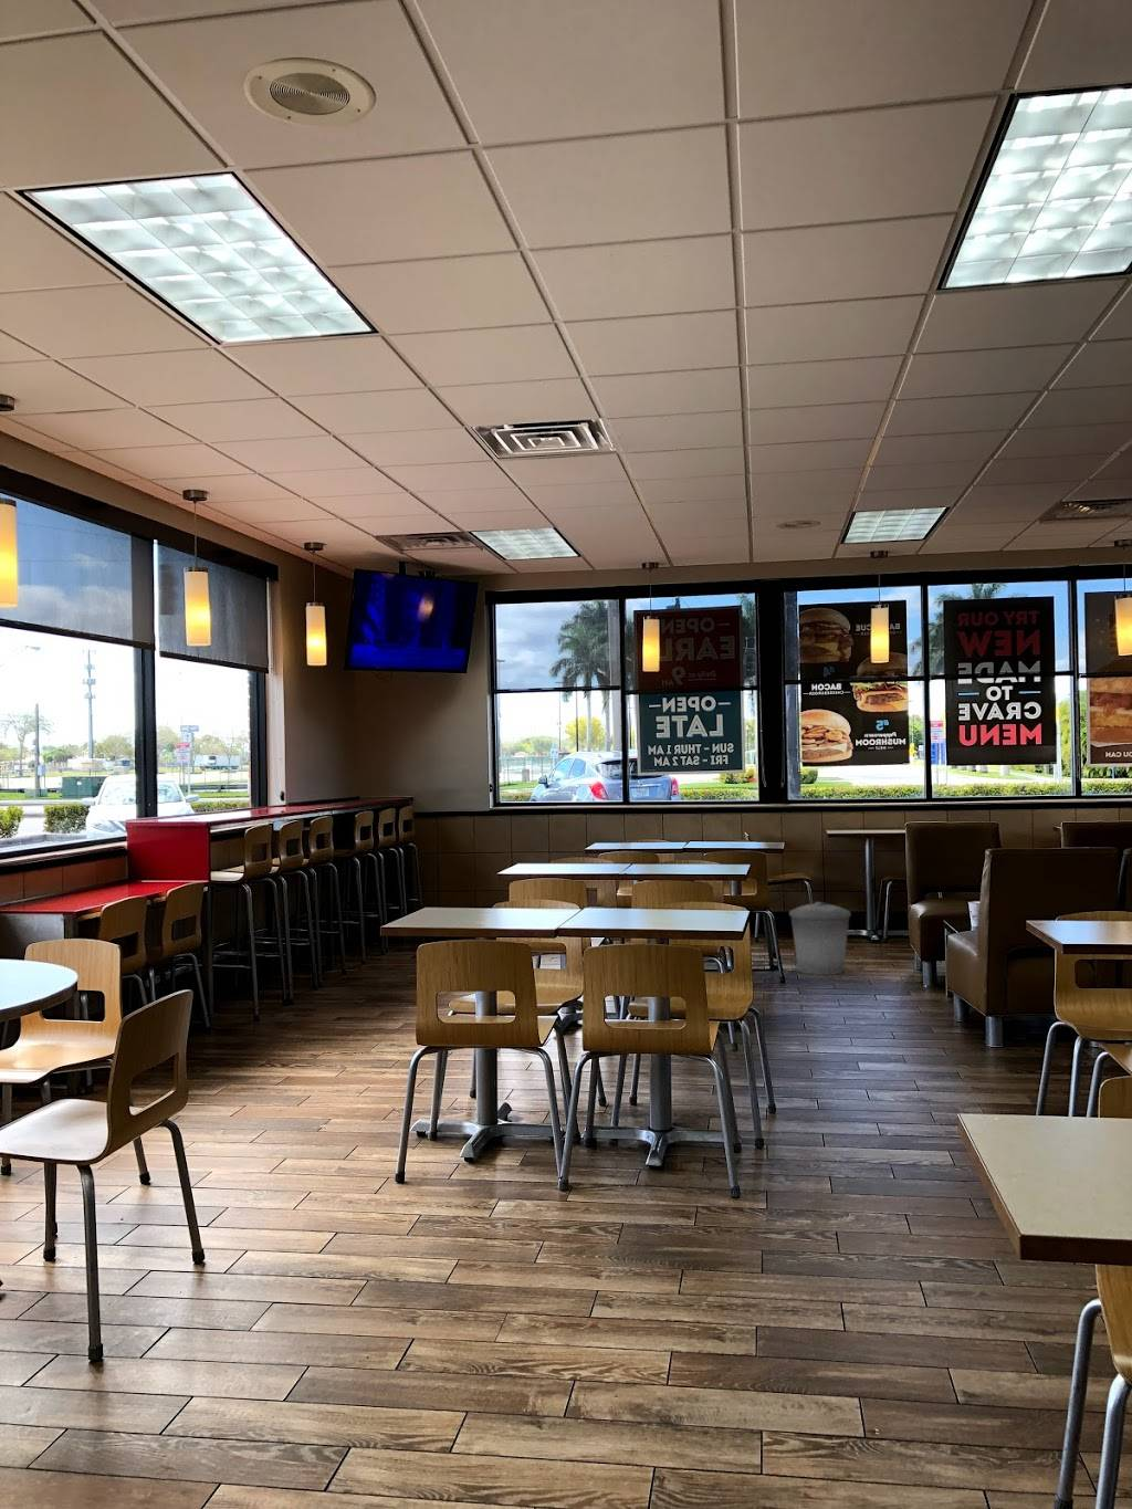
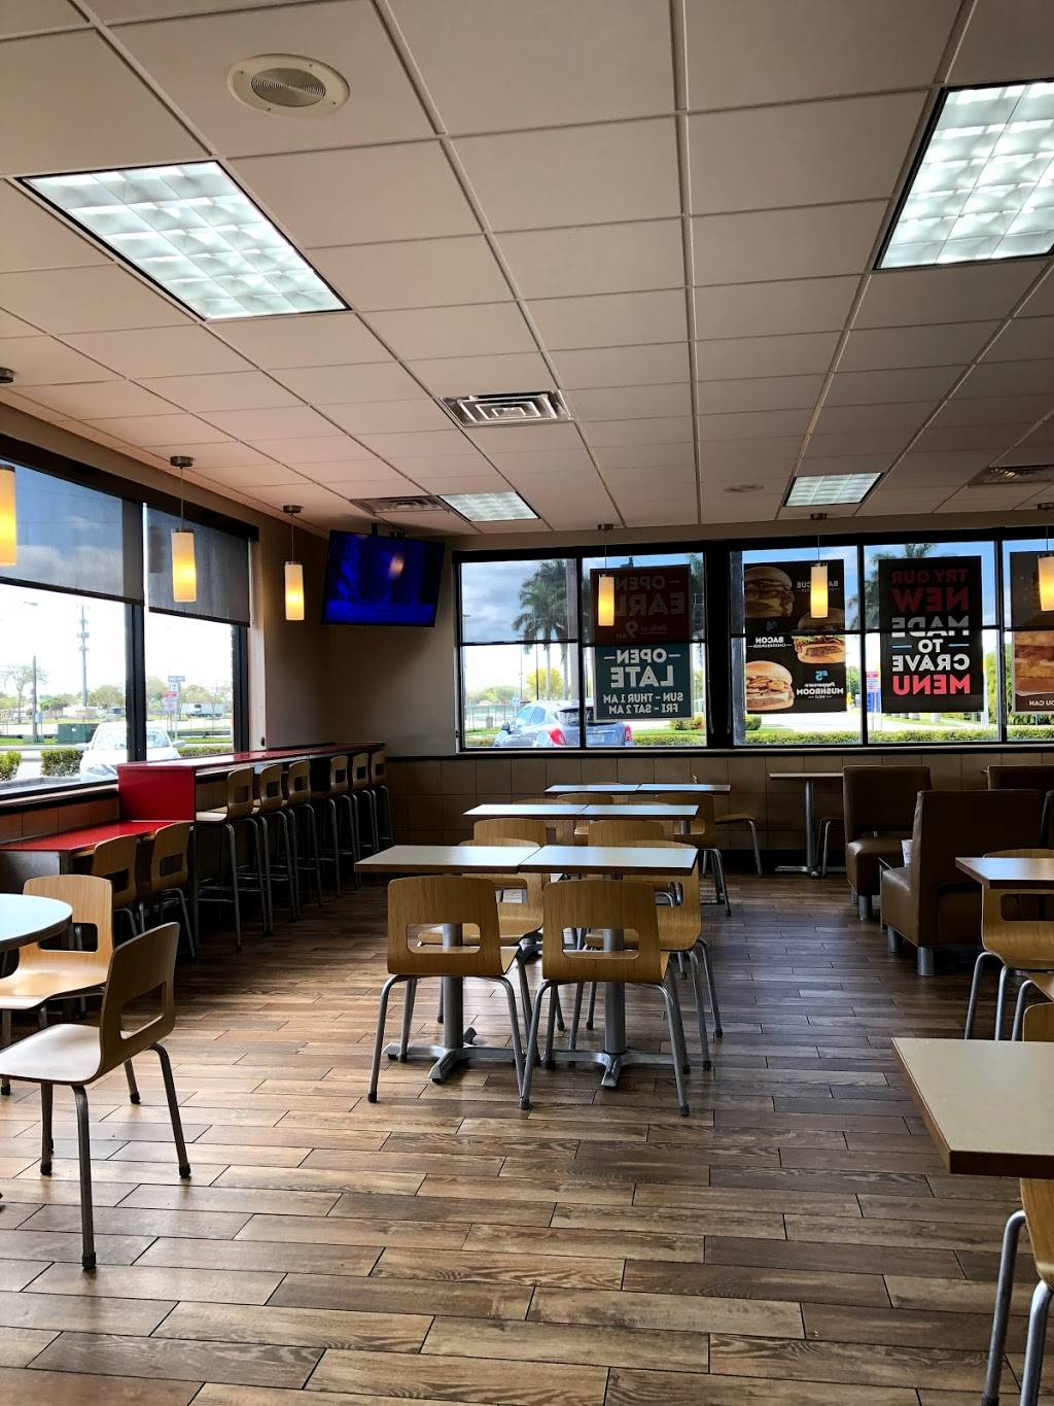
- trash can [788,901,853,976]
